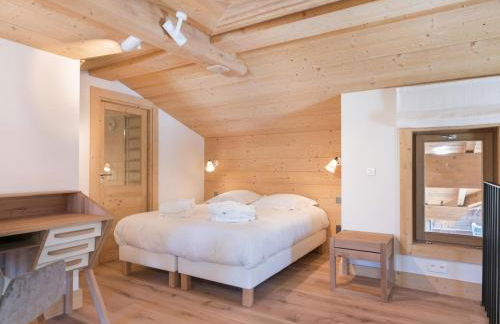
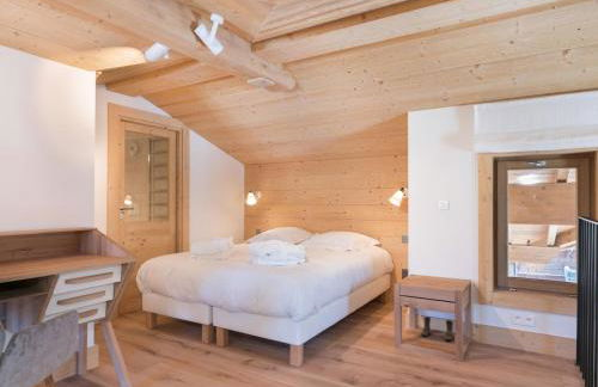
+ boots [420,315,454,342]
